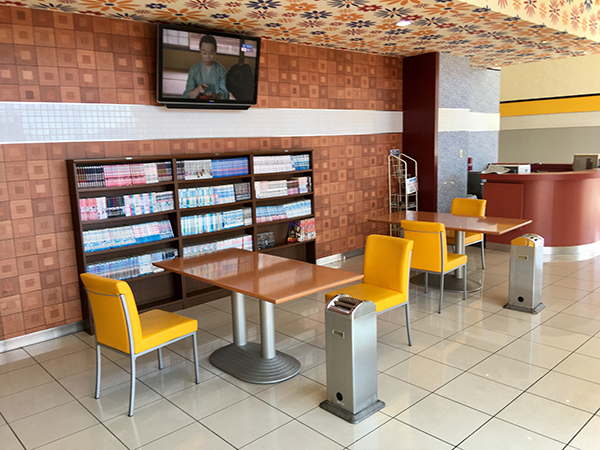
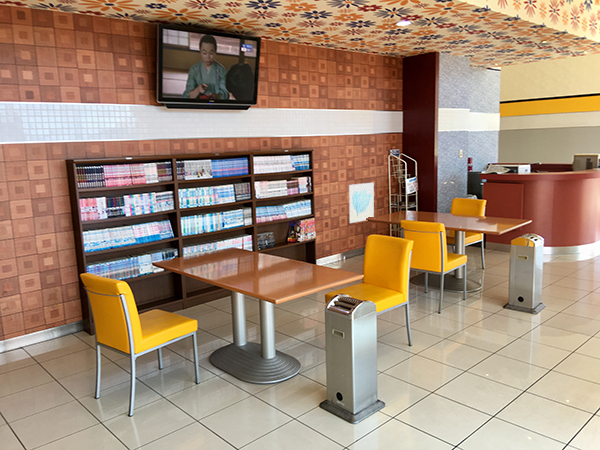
+ wall art [348,182,375,224]
